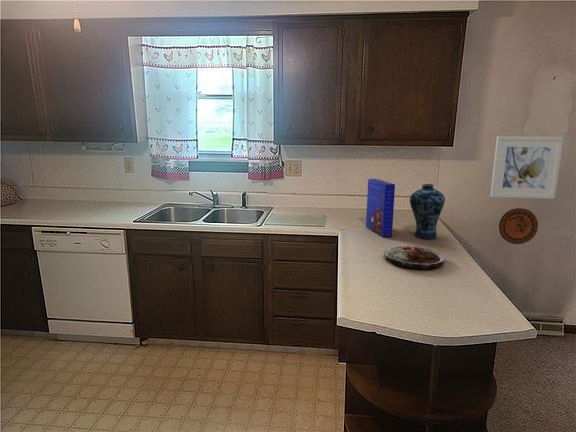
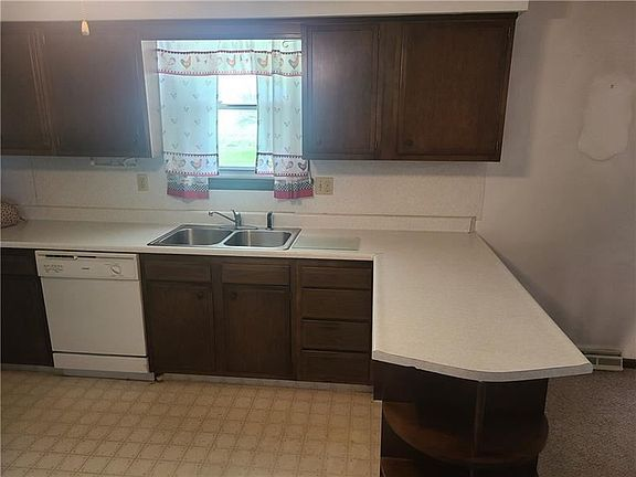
- vase [409,183,446,240]
- plate [383,245,446,270]
- cereal box [365,178,396,238]
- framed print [489,135,565,200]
- decorative plate [498,207,539,245]
